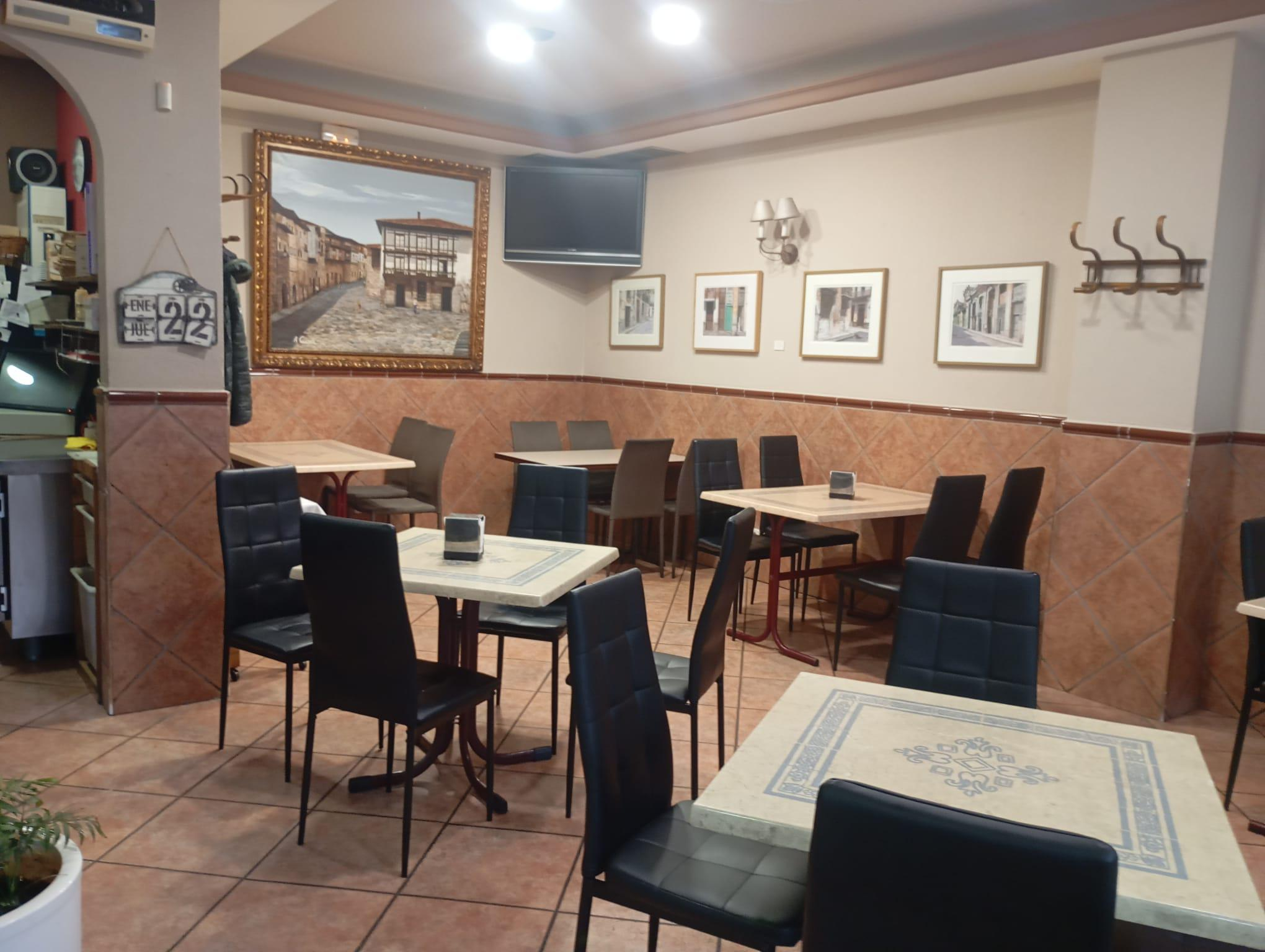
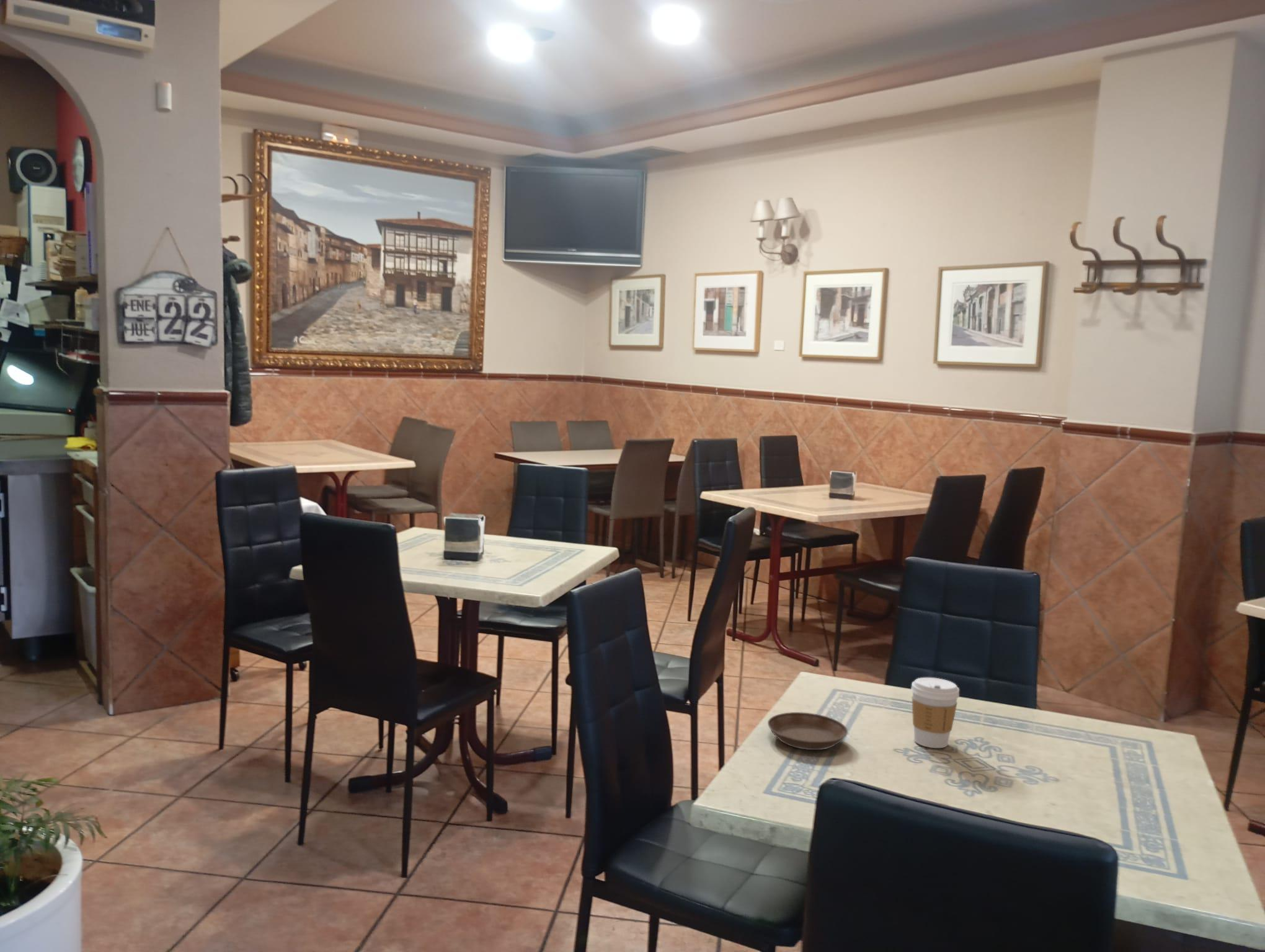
+ coffee cup [910,677,960,749]
+ saucer [767,712,848,751]
